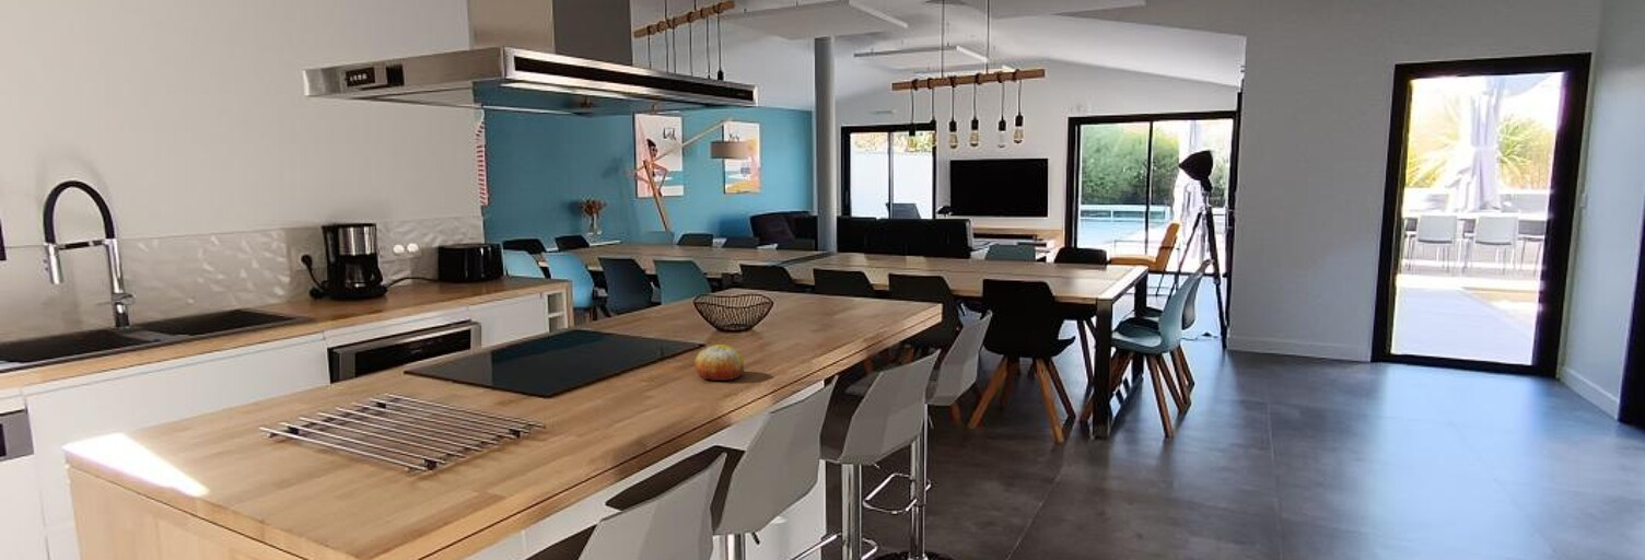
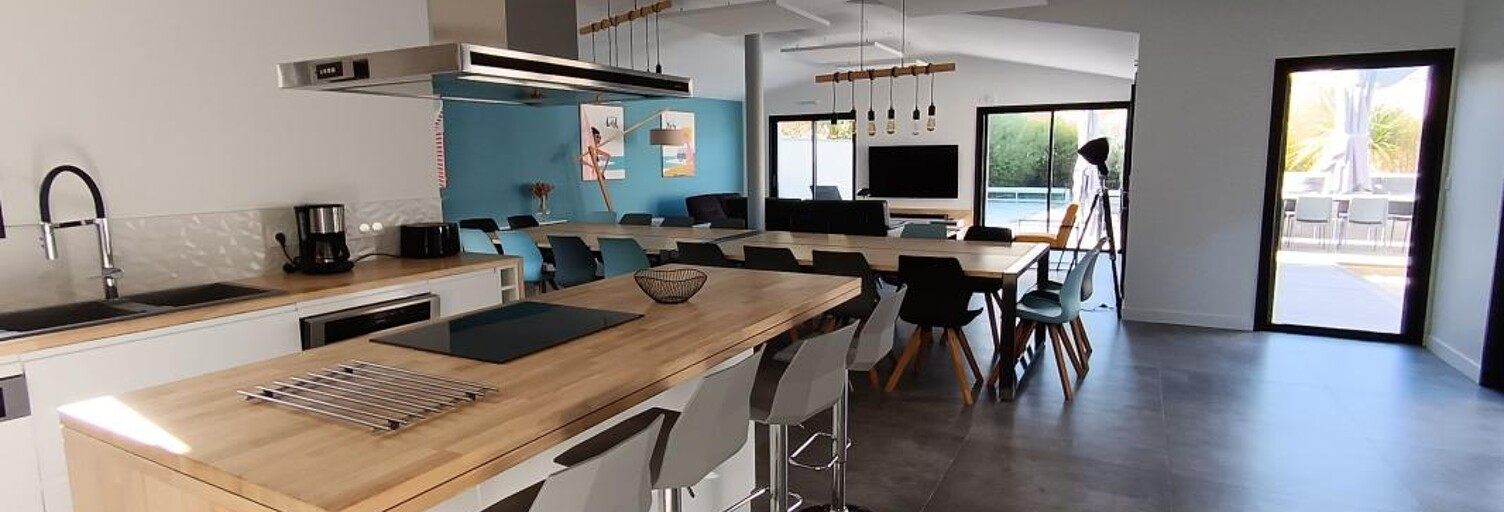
- fruit [693,343,745,382]
